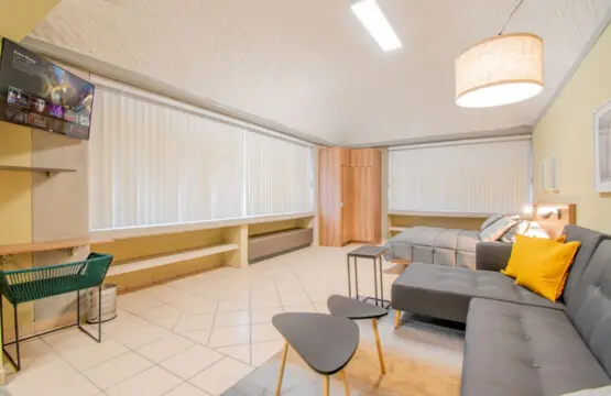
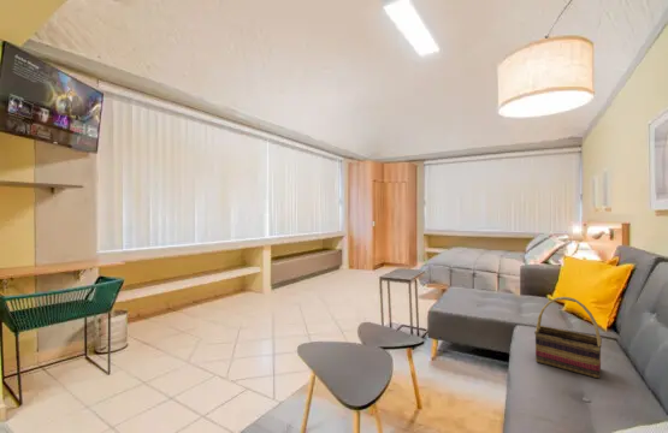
+ woven basket [533,296,603,380]
